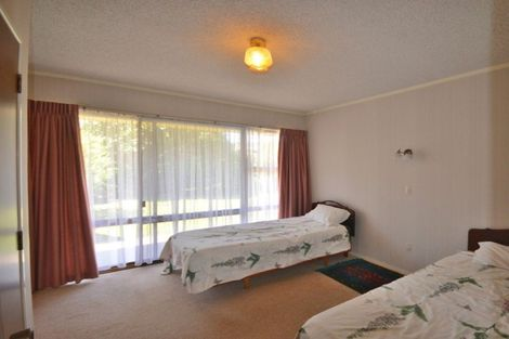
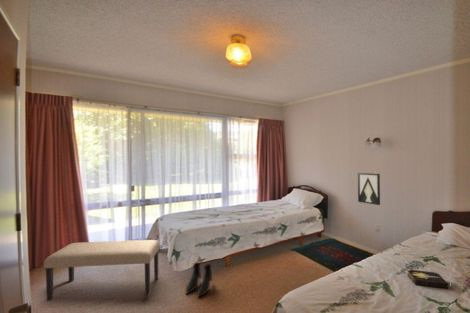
+ wall art [357,172,381,206]
+ boots [185,261,213,298]
+ hardback book [406,268,449,289]
+ bench [43,239,160,301]
